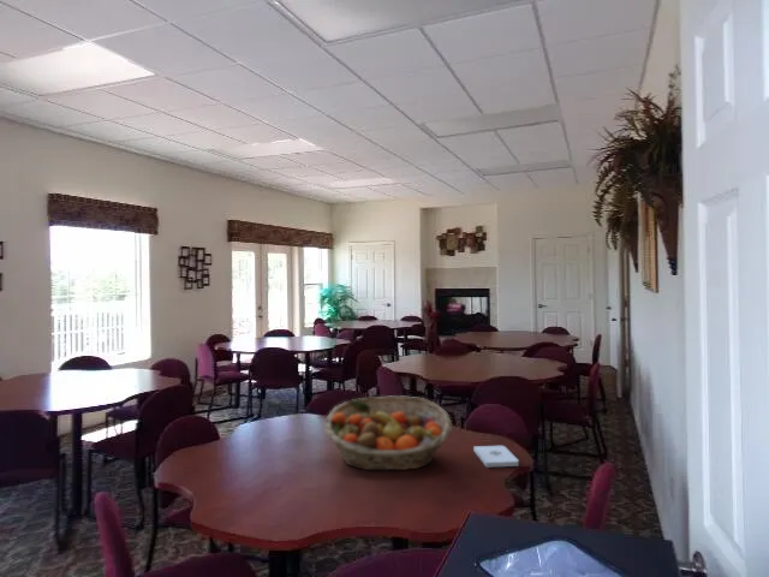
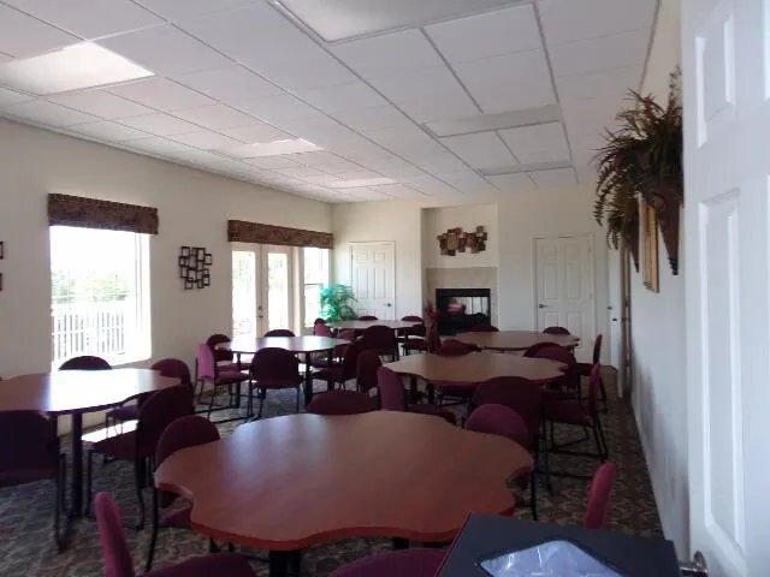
- fruit basket [323,395,453,471]
- notepad [472,445,520,469]
